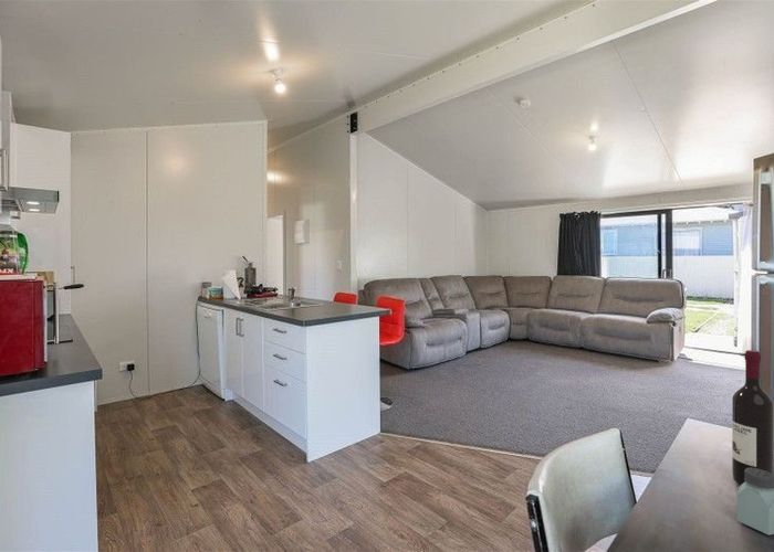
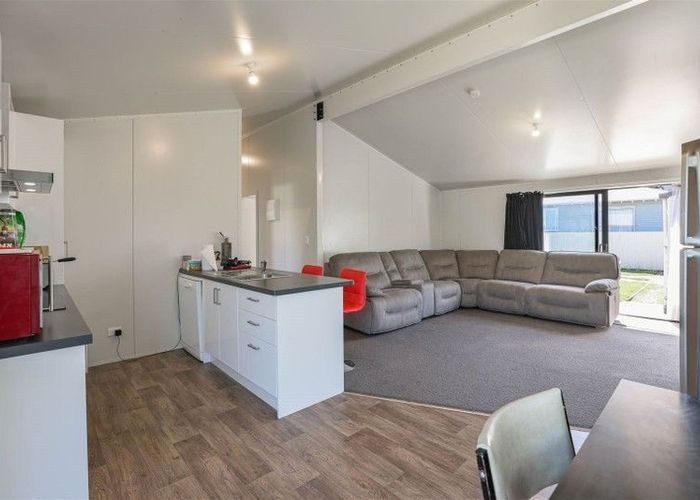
- wine bottle [731,349,774,487]
- saltshaker [736,468,774,537]
